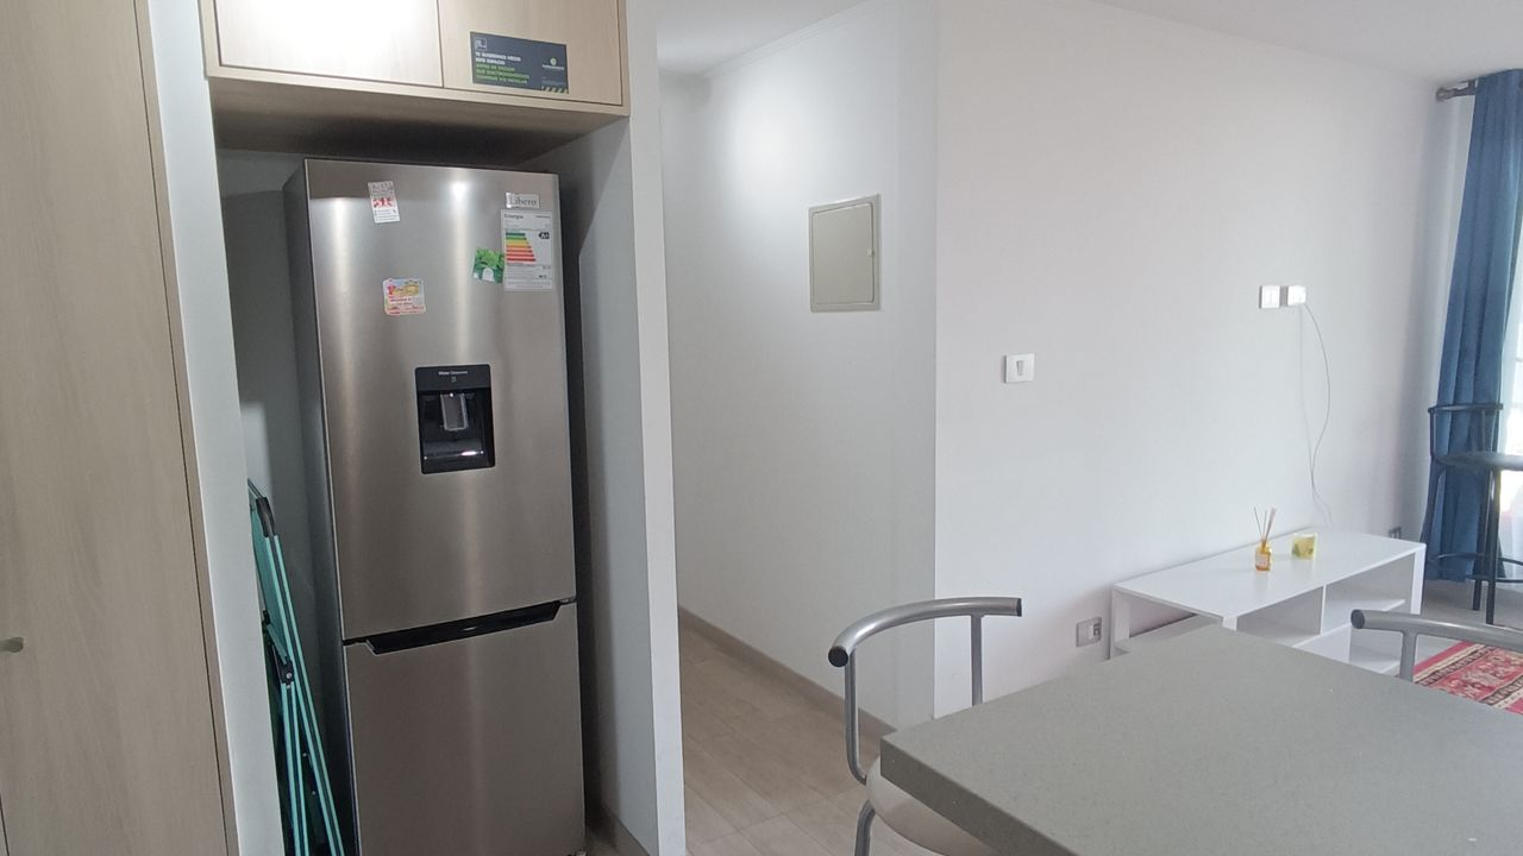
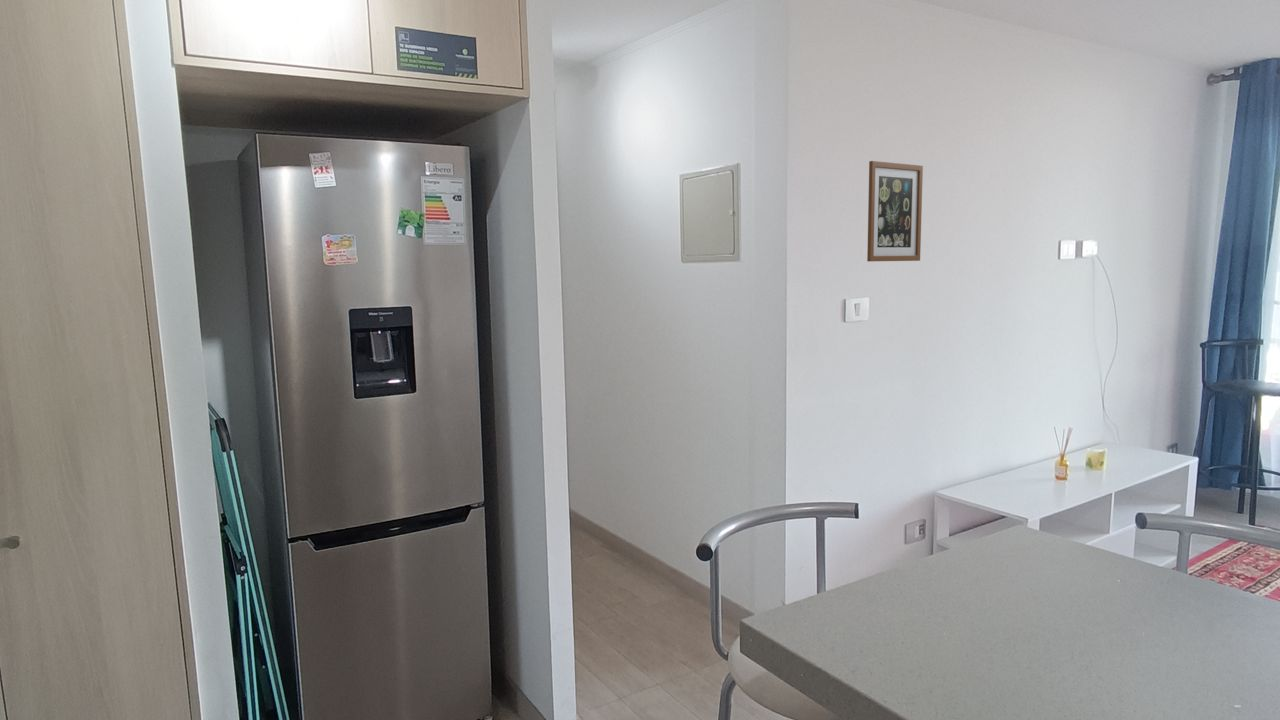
+ wall art [866,160,924,262]
